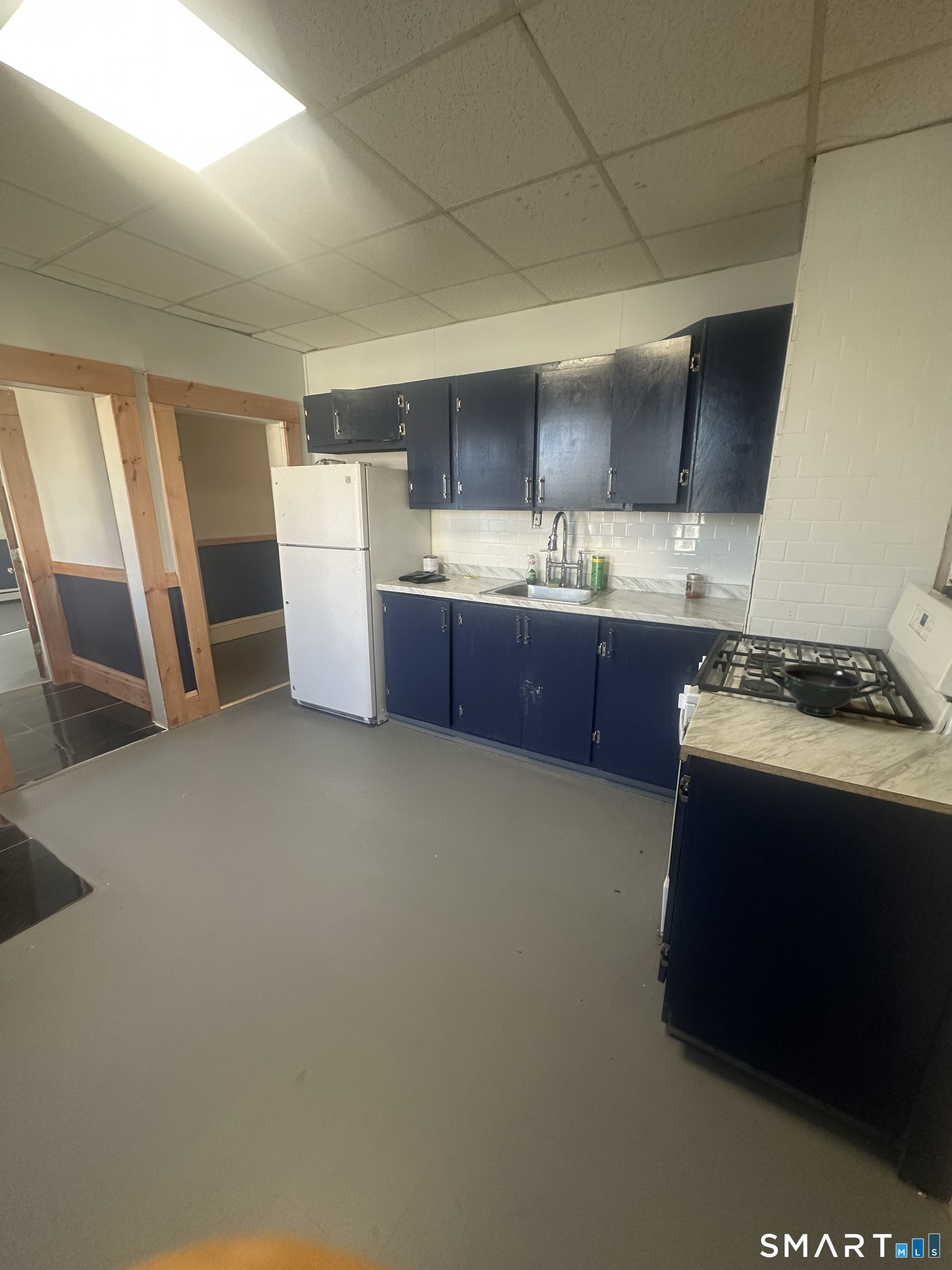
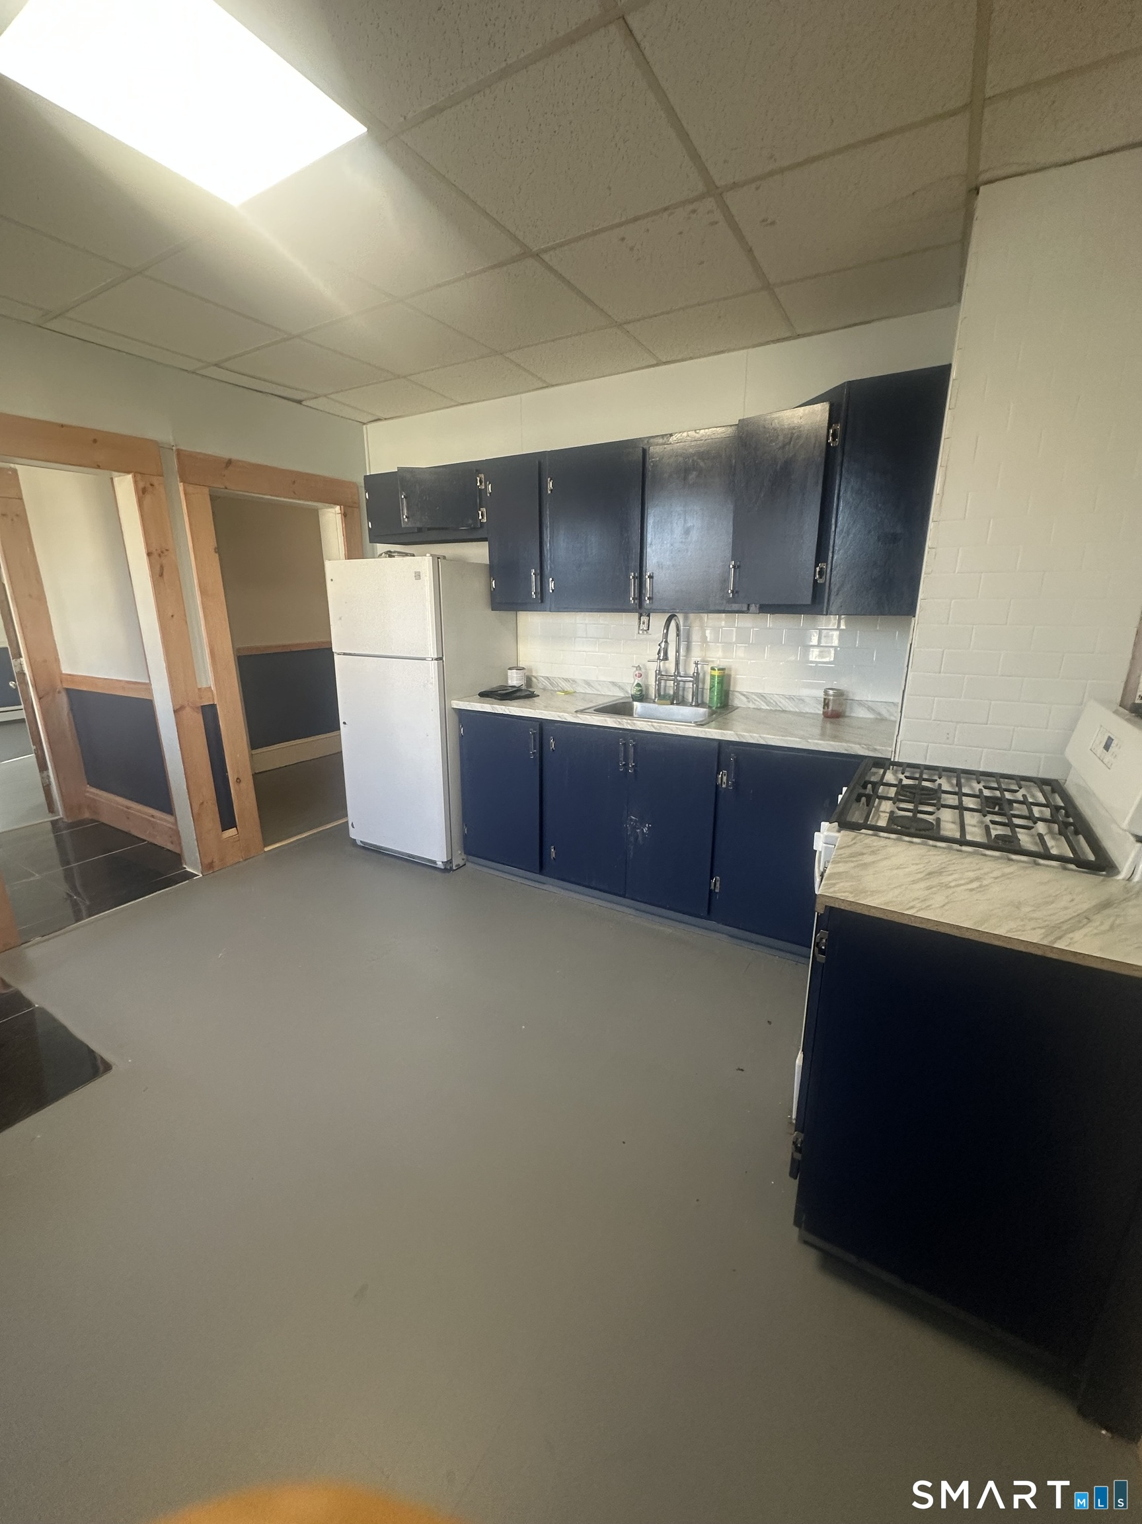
- bowl [763,662,890,717]
